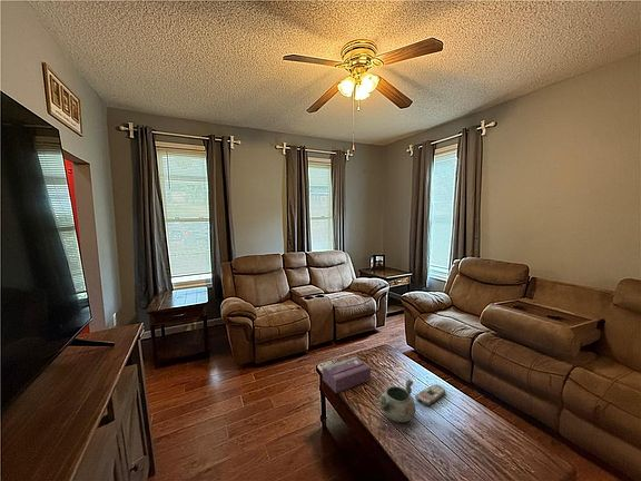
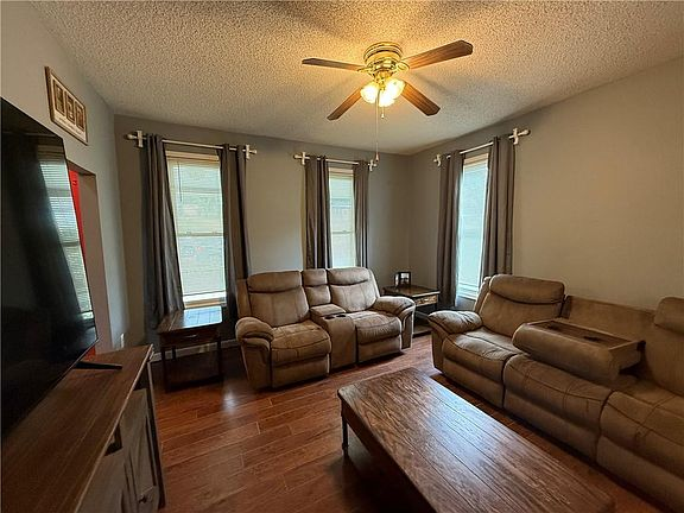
- tissue box [322,355,372,394]
- remote control [414,383,446,406]
- decorative bowl [376,377,416,423]
